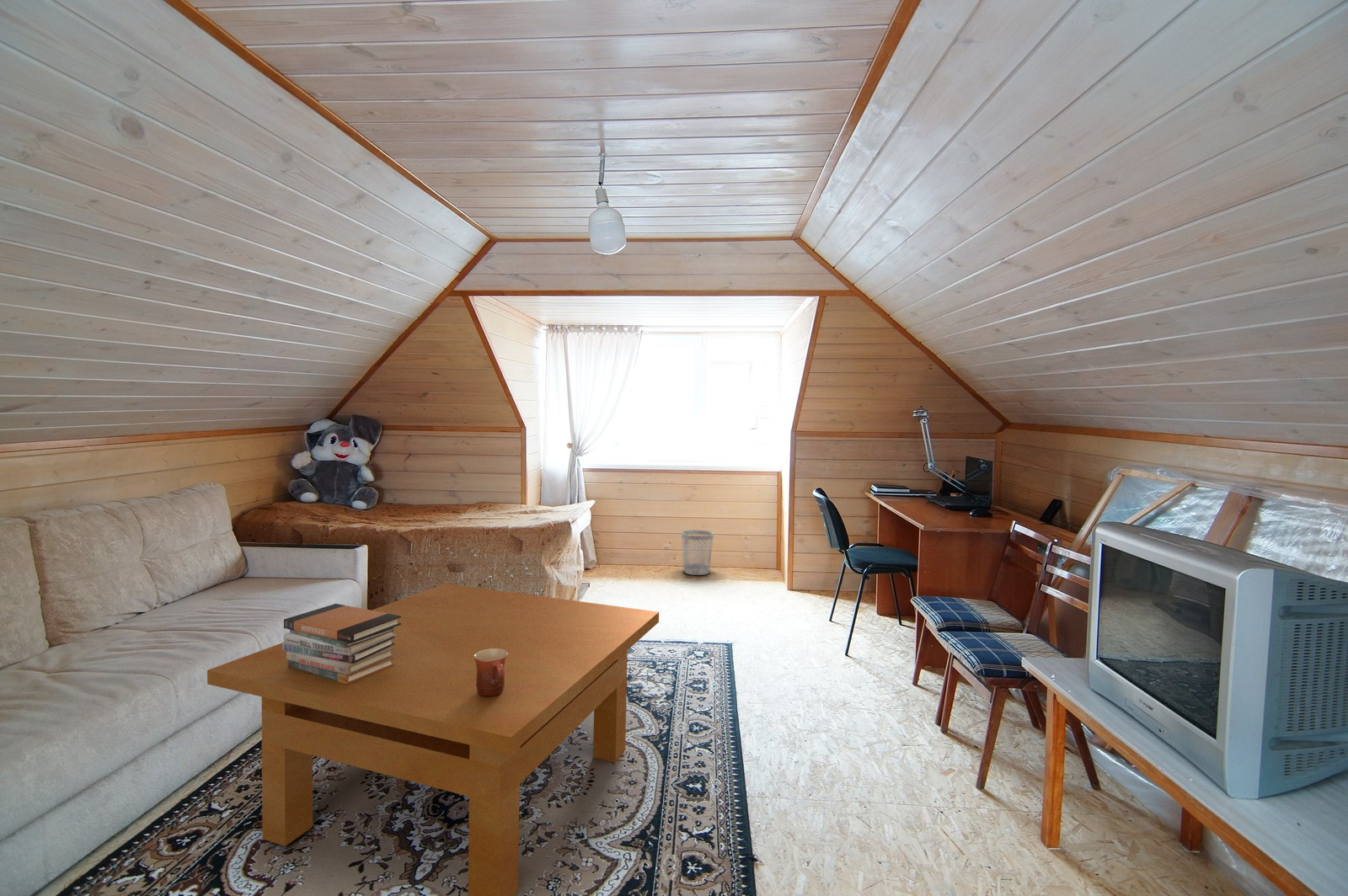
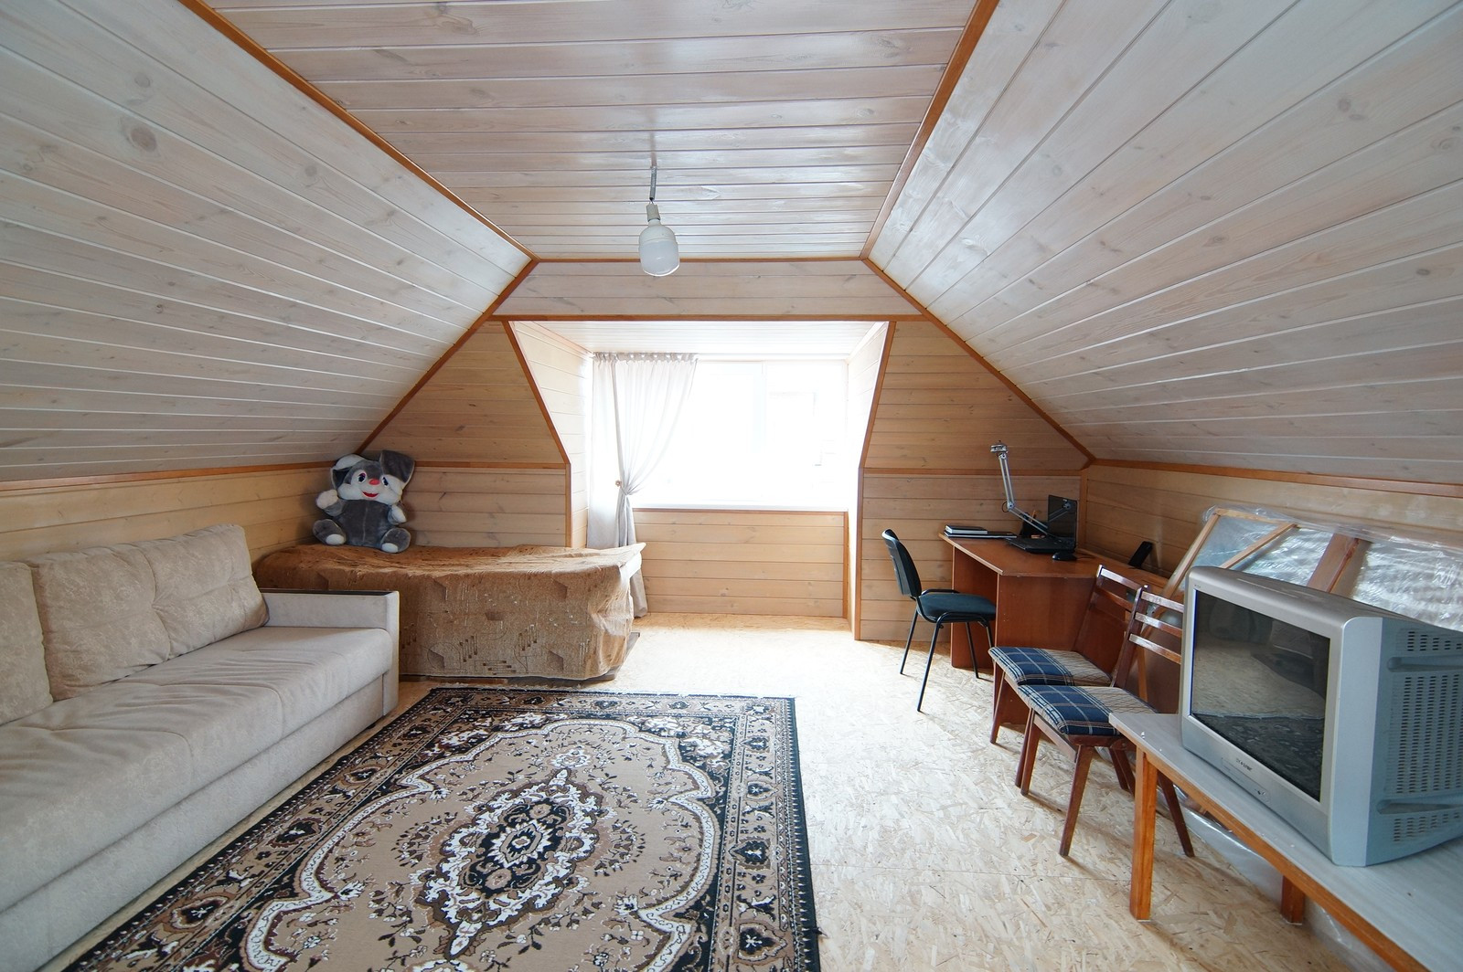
- mug [473,648,508,696]
- table [206,583,660,896]
- book stack [282,603,401,685]
- wastebasket [681,529,714,576]
